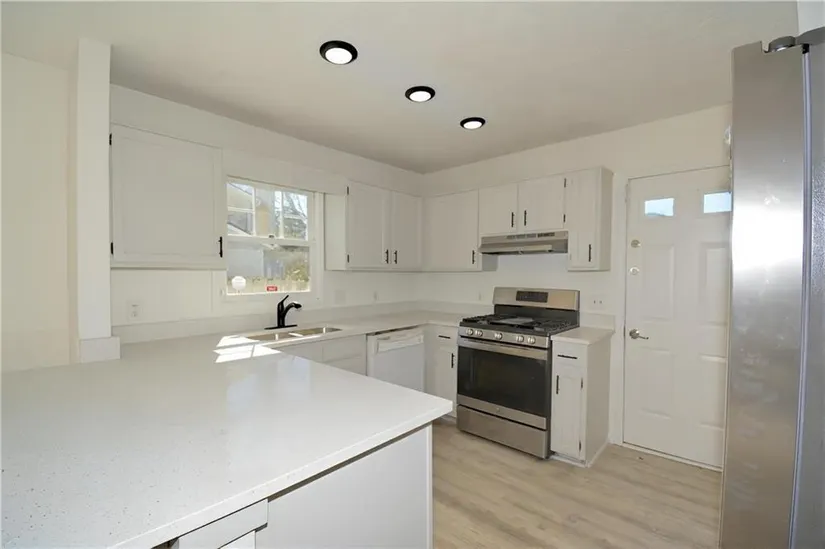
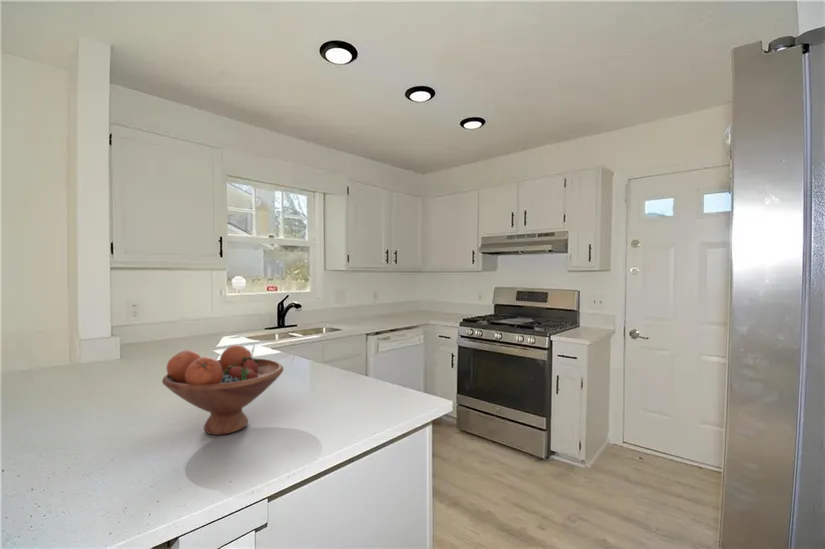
+ fruit bowl [161,344,284,436]
